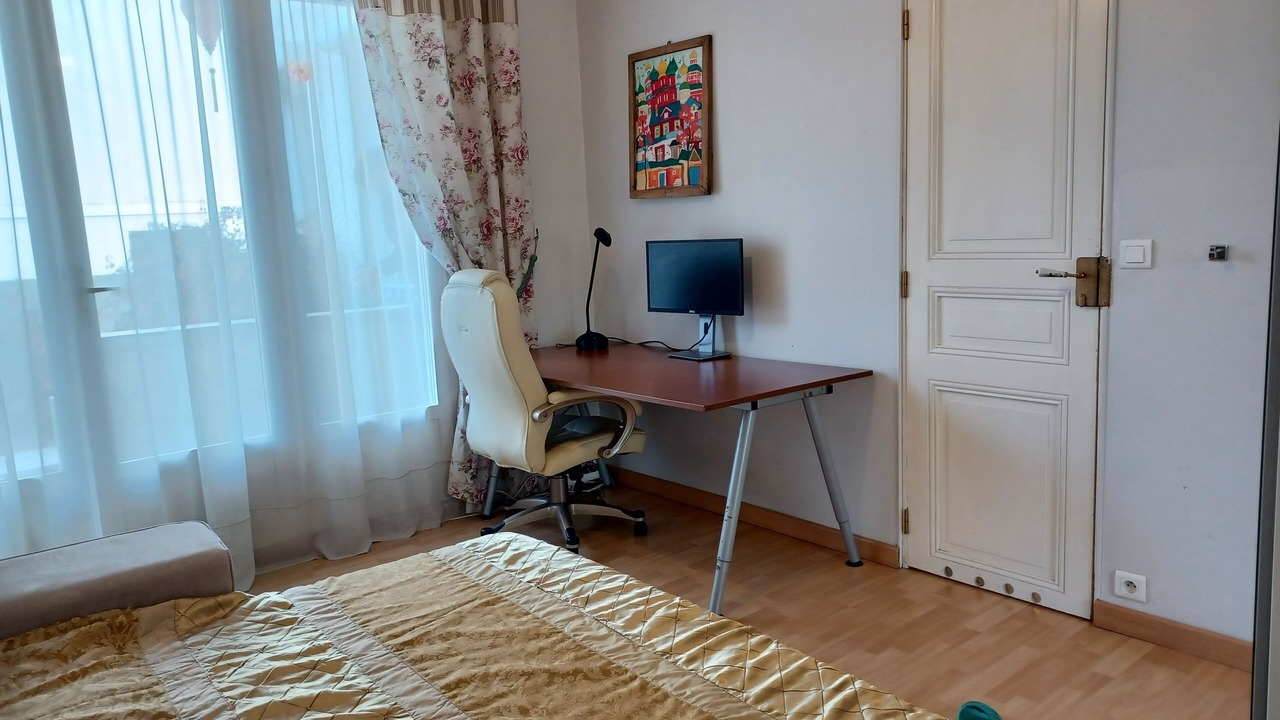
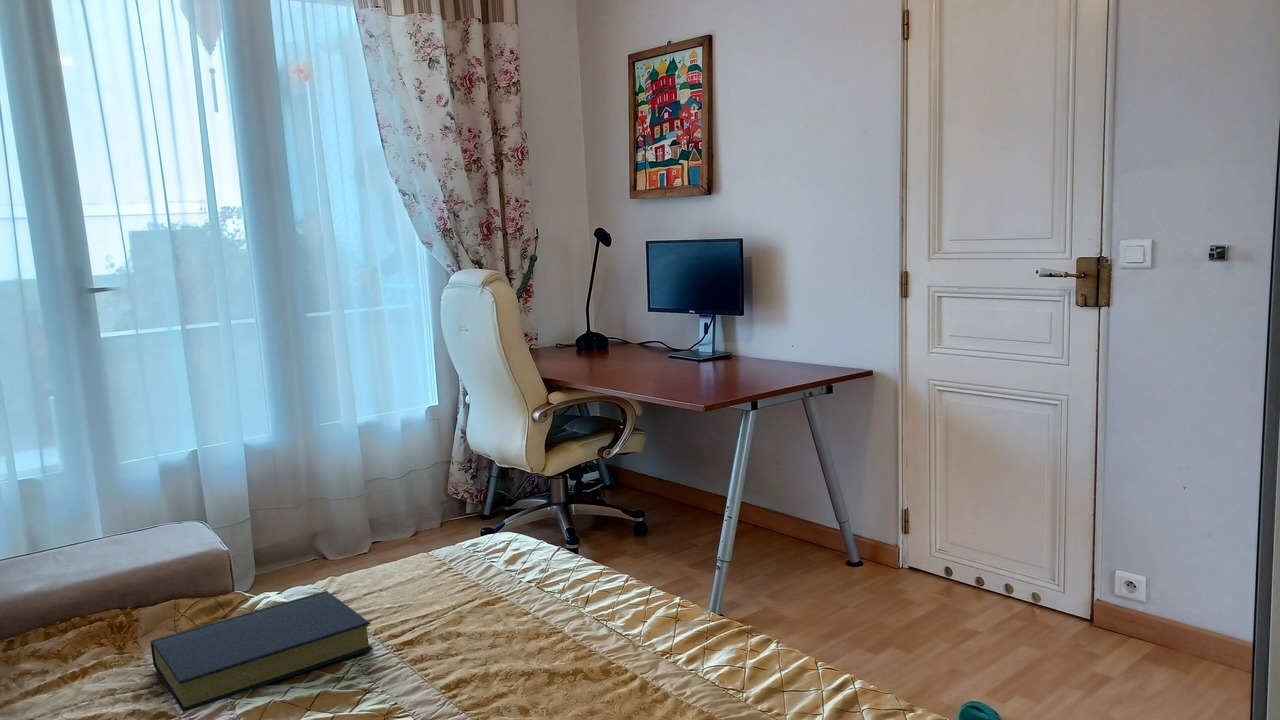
+ hardback book [150,590,374,713]
